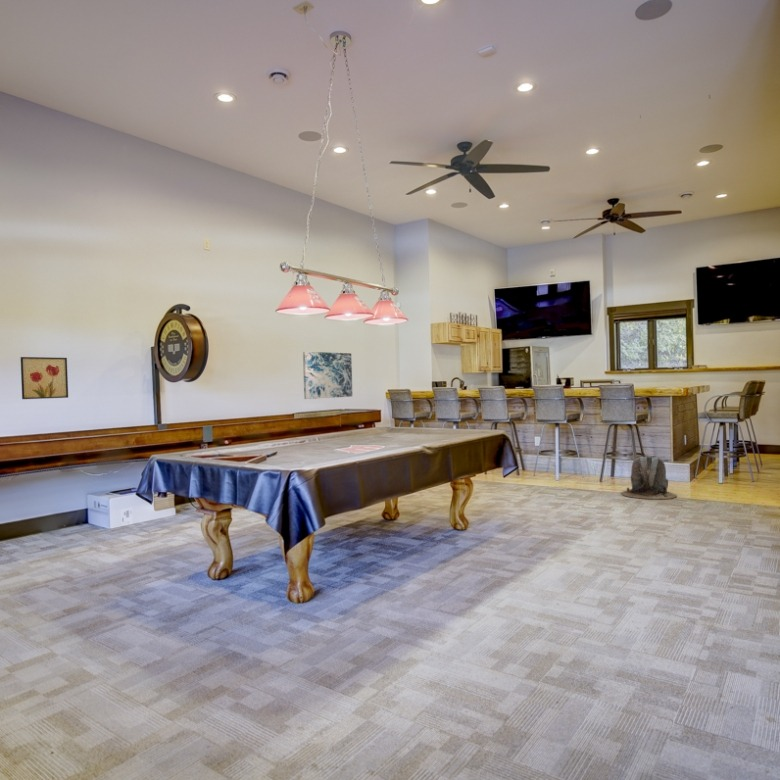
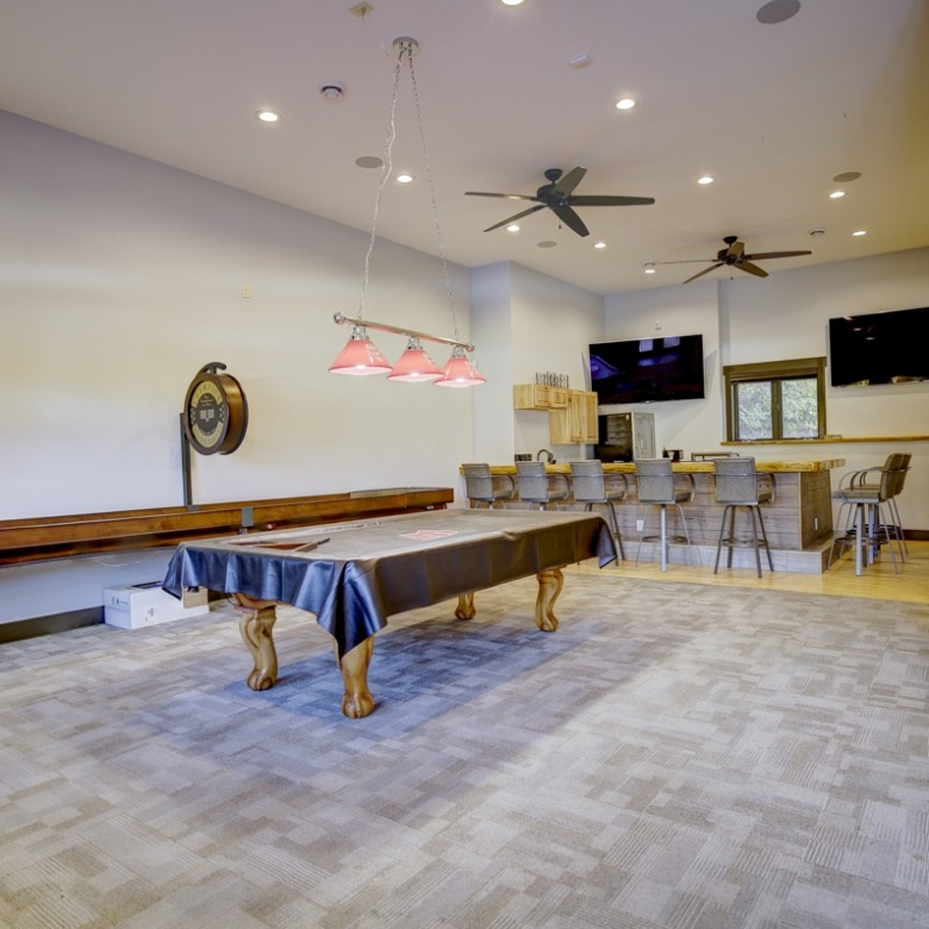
- wall art [302,351,353,400]
- backpack [620,455,678,500]
- wall art [20,356,69,400]
